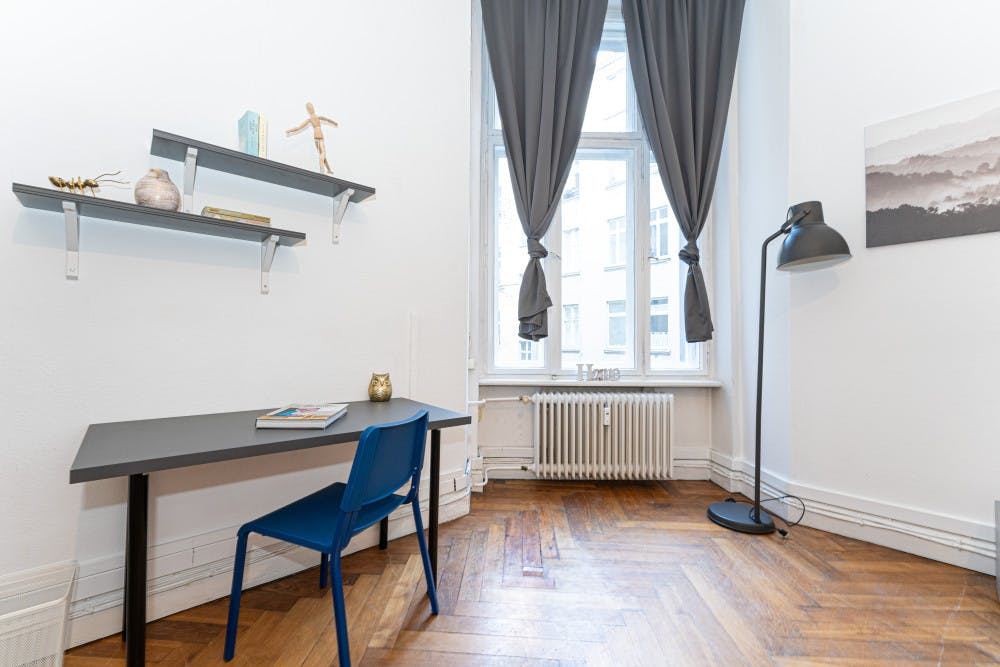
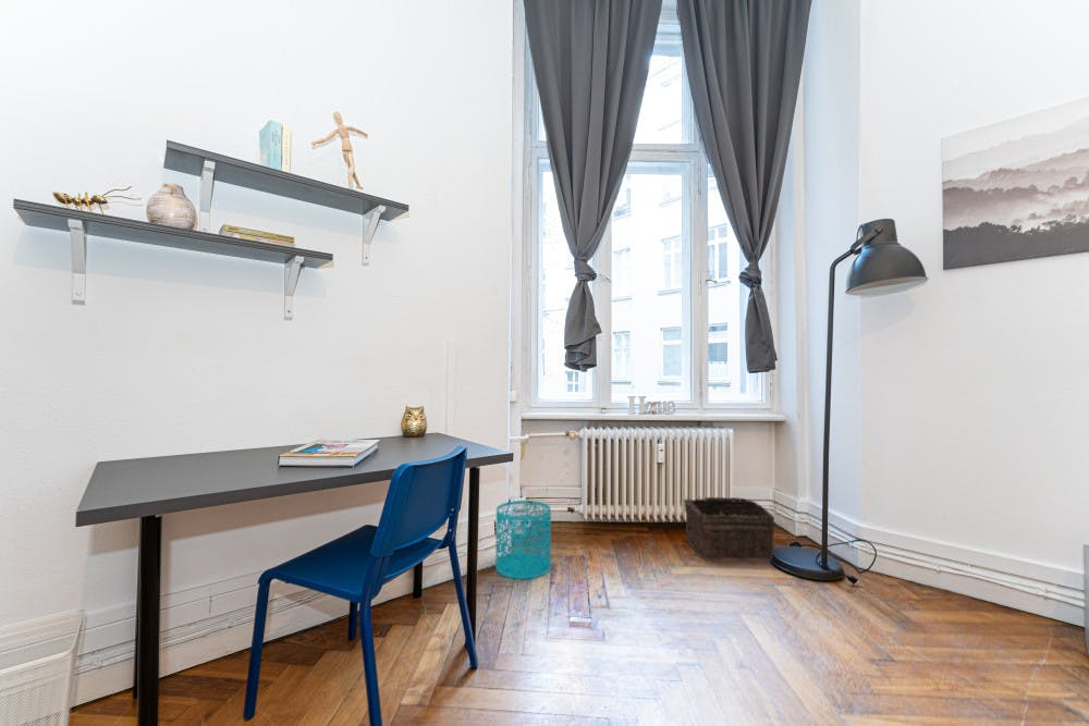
+ wastebasket [494,500,552,580]
+ basket [683,495,775,561]
